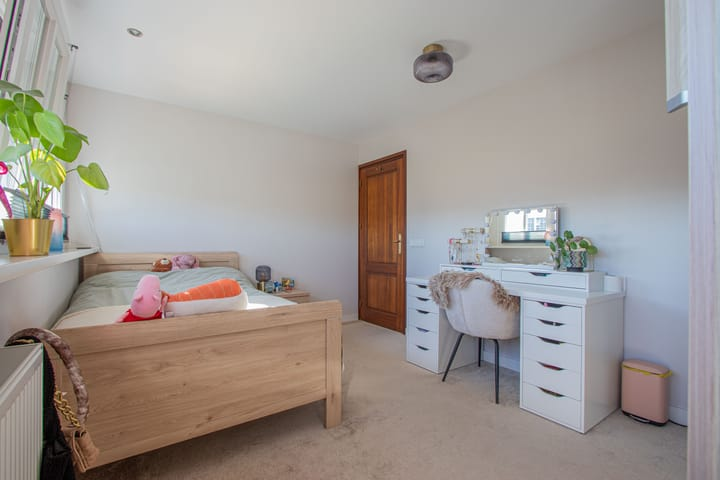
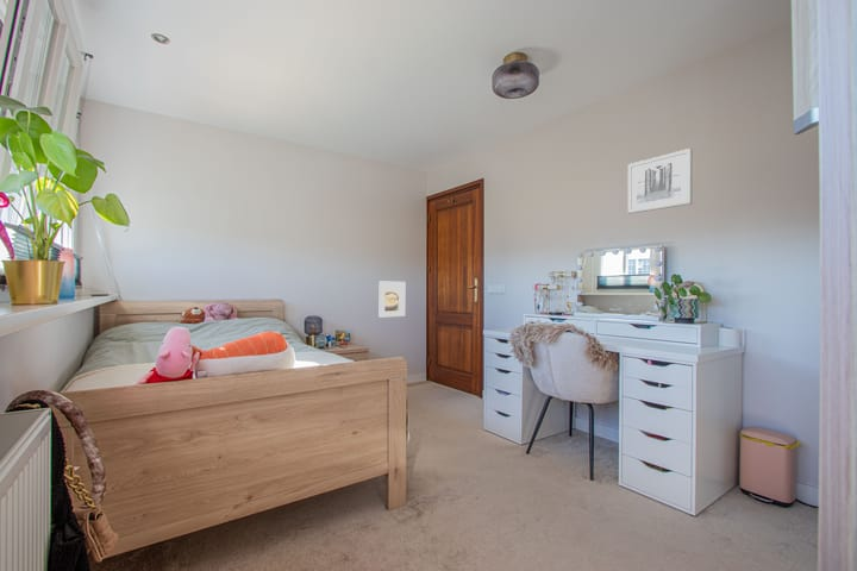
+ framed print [379,281,406,318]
+ wall art [626,148,694,215]
